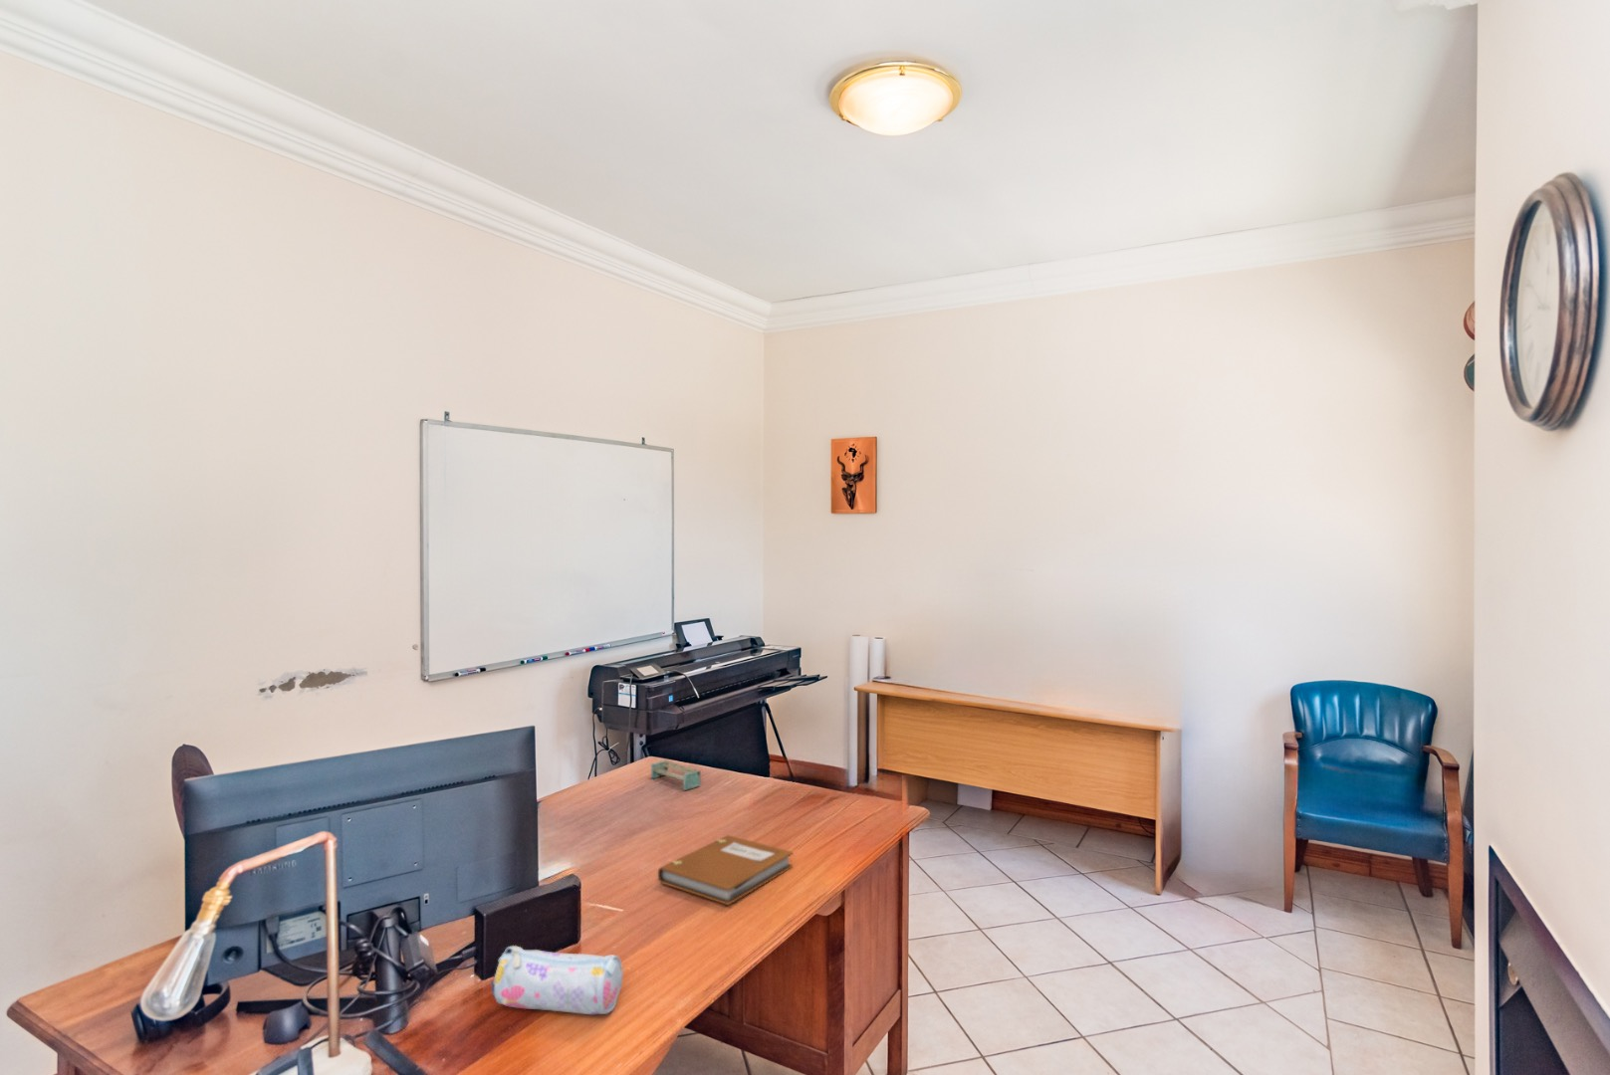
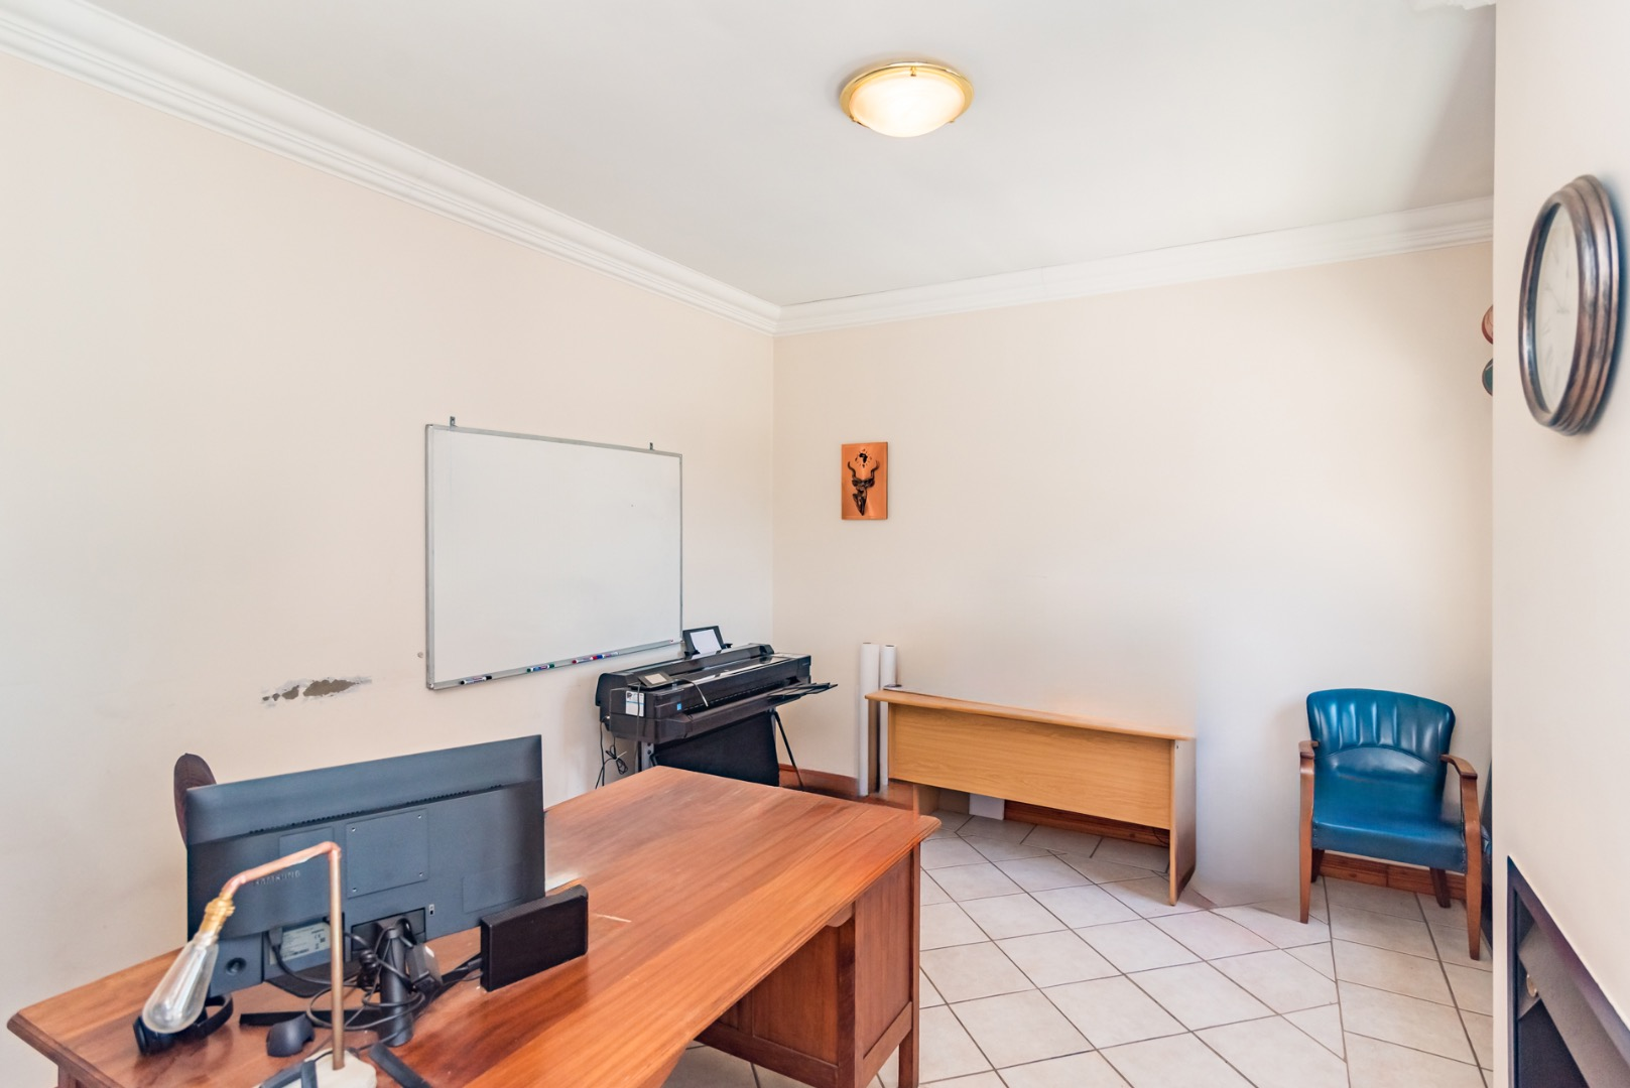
- pencil case [489,944,624,1015]
- shelf [650,758,701,792]
- notebook [657,834,793,906]
